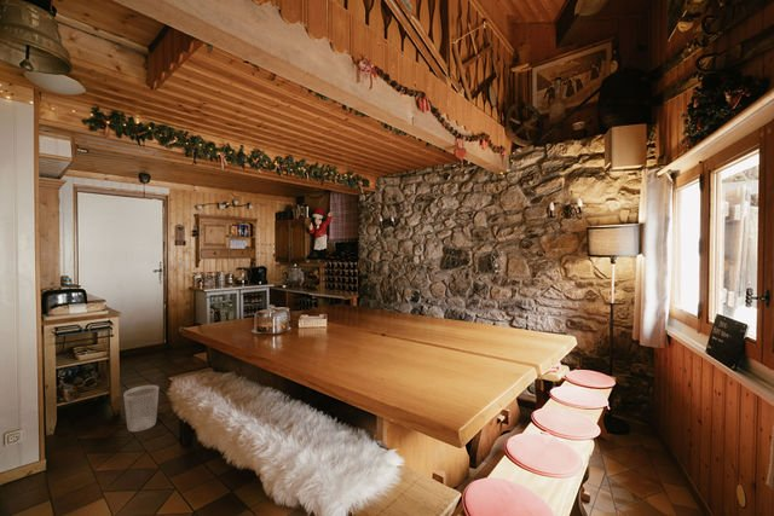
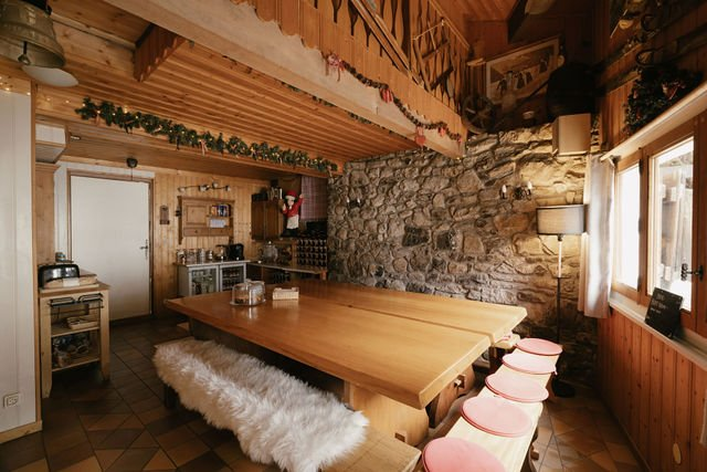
- wastebasket [122,384,160,433]
